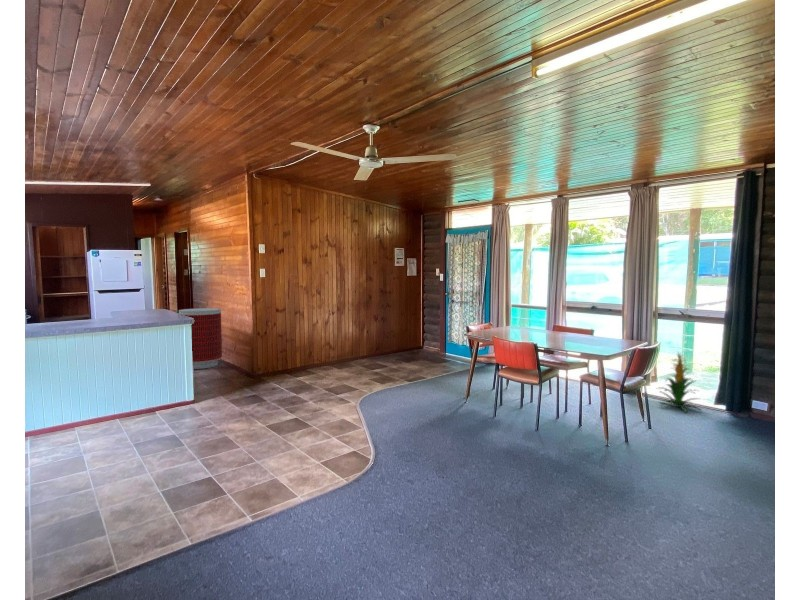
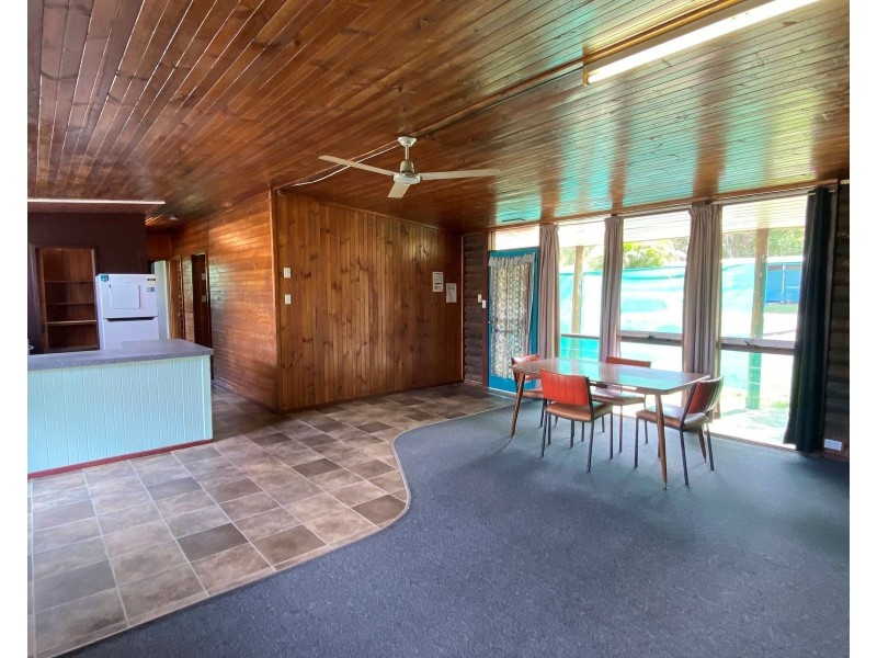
- trash can [178,307,223,370]
- indoor plant [656,350,703,413]
